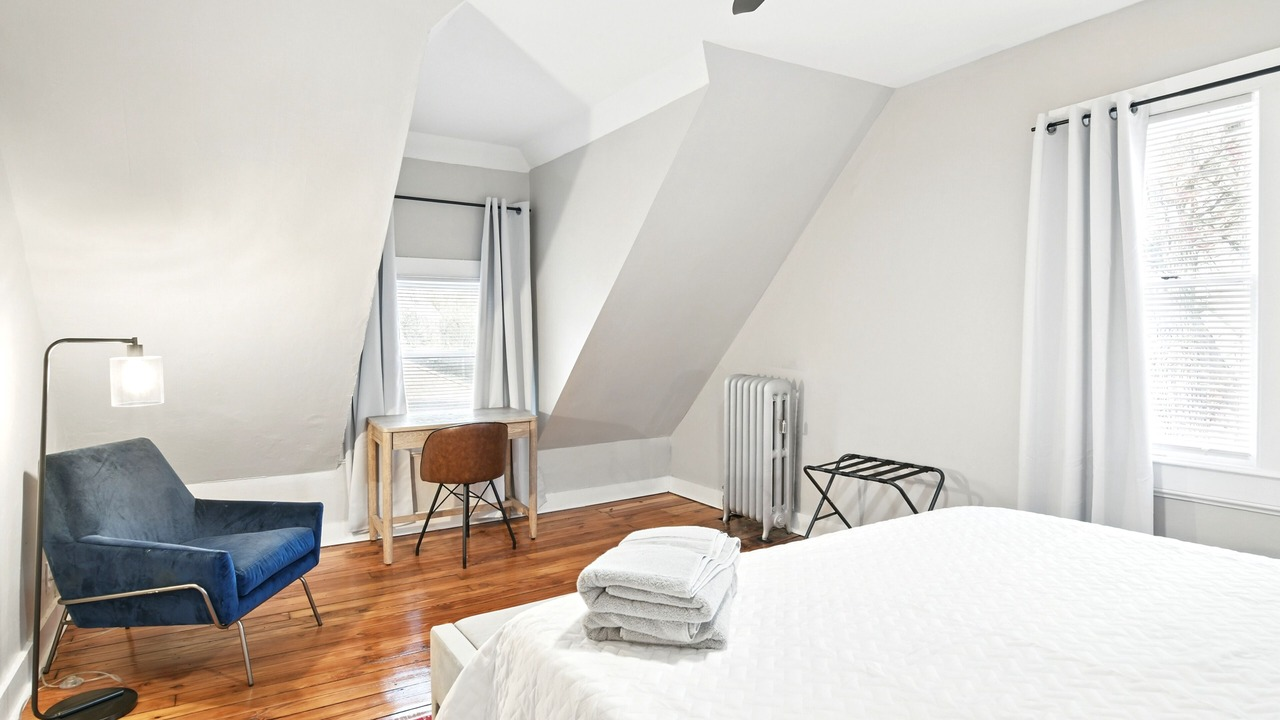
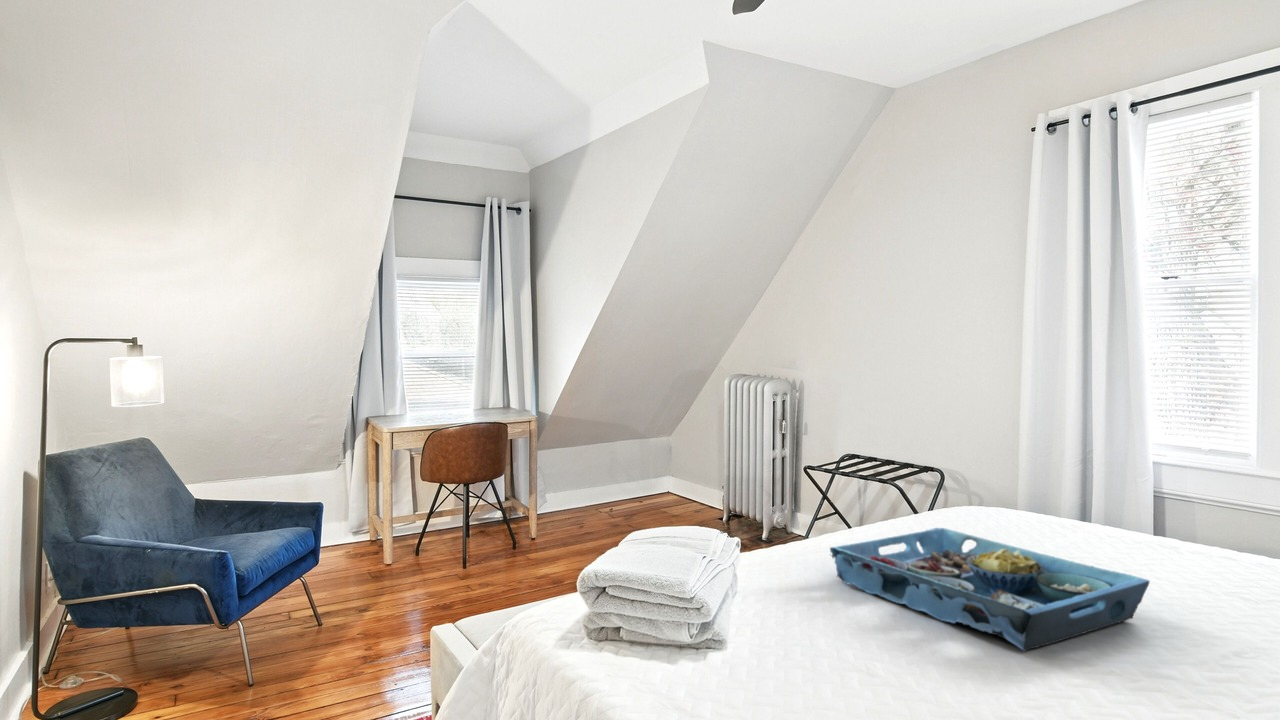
+ serving tray [829,527,1151,652]
